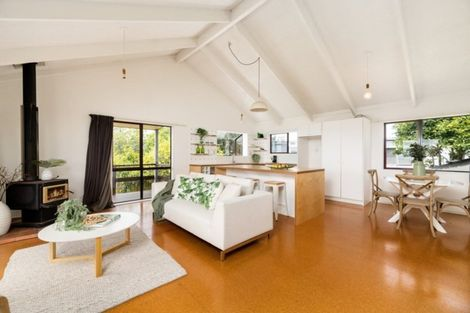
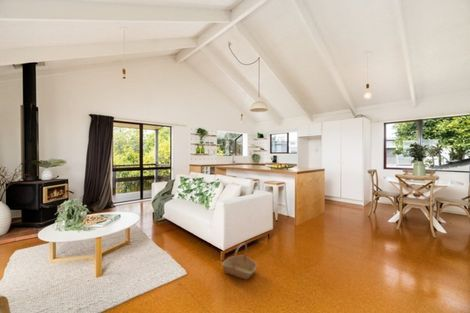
+ basket [221,242,258,281]
